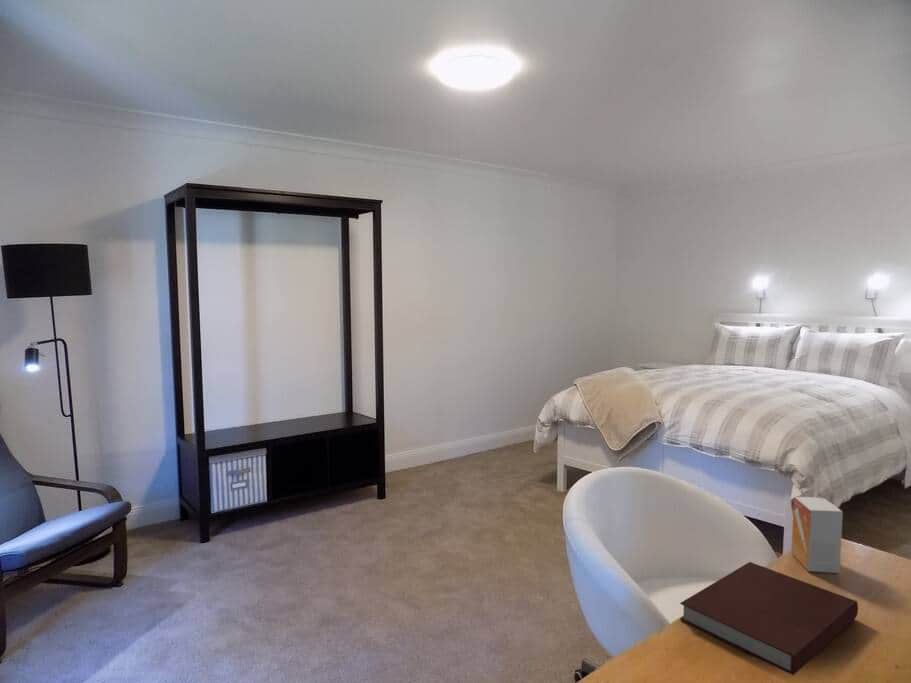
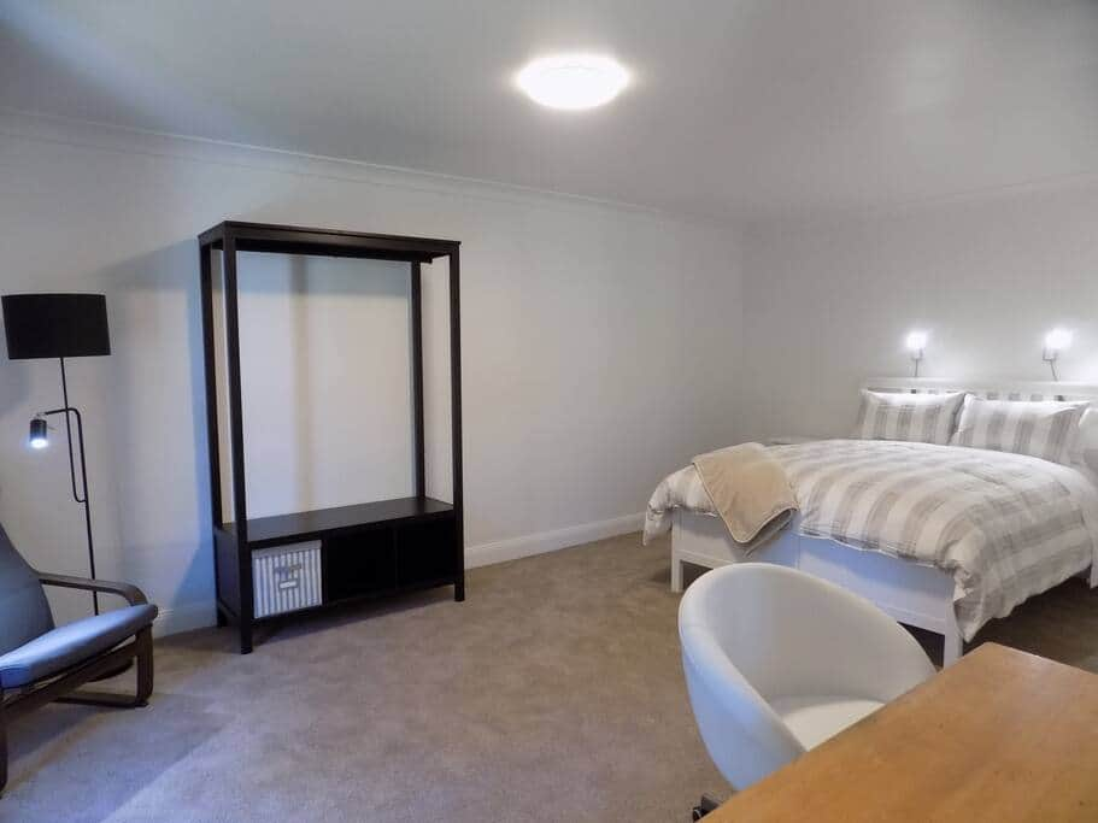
- small box [790,496,844,574]
- notebook [679,561,859,676]
